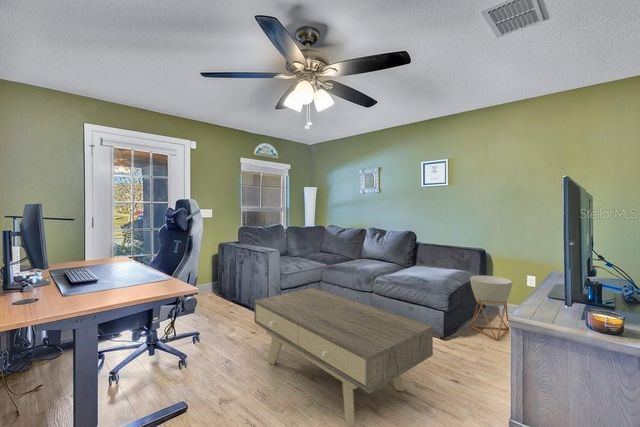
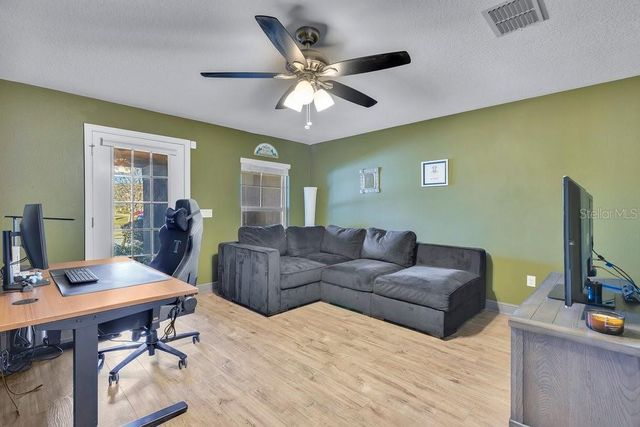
- coffee table [253,287,434,427]
- planter [469,274,513,341]
